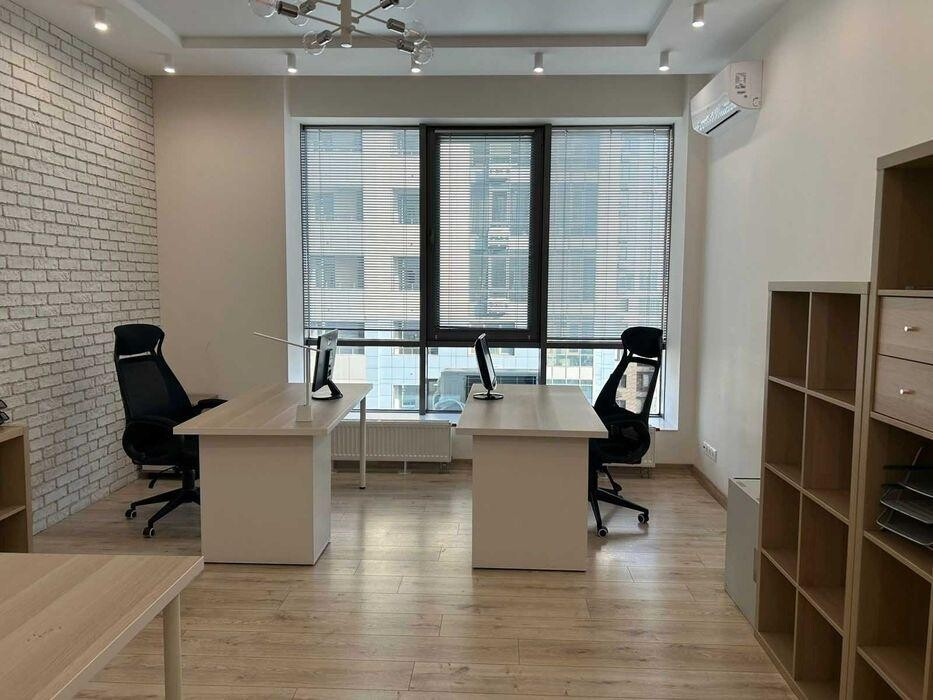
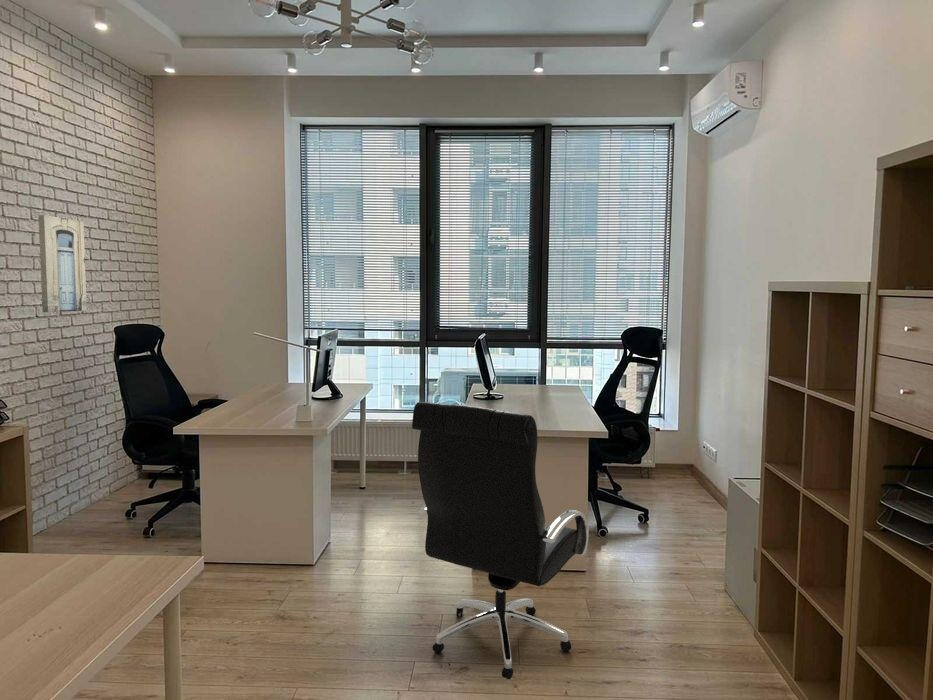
+ office chair [411,401,590,680]
+ wall art [37,214,88,313]
